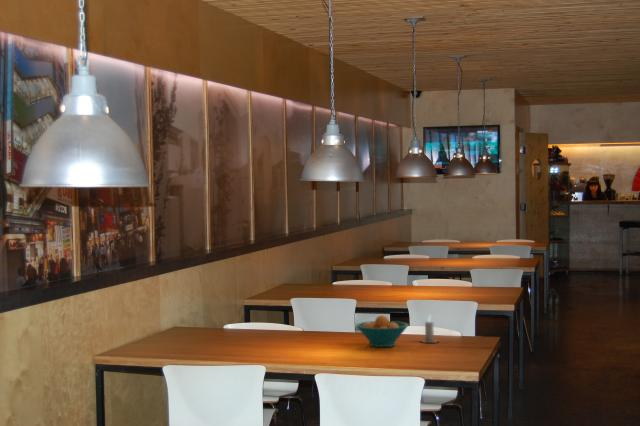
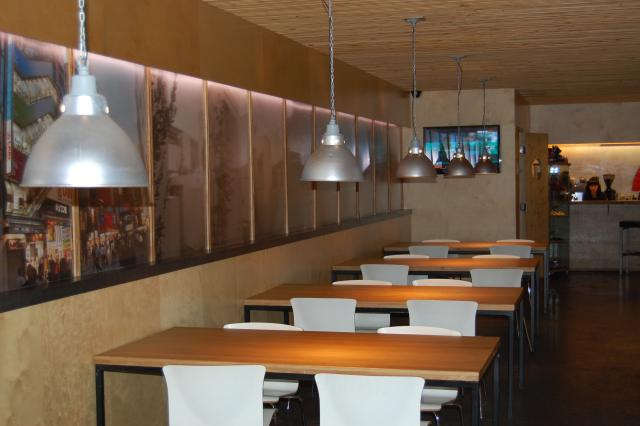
- candle [419,313,440,344]
- fruit bowl [355,314,409,348]
